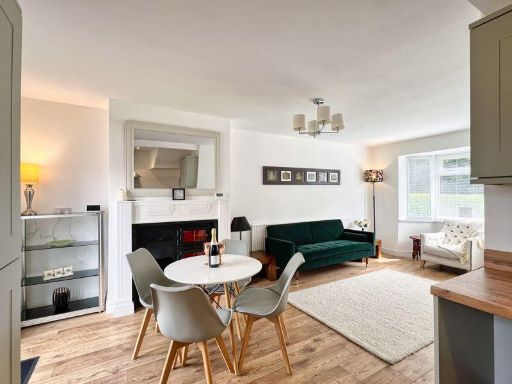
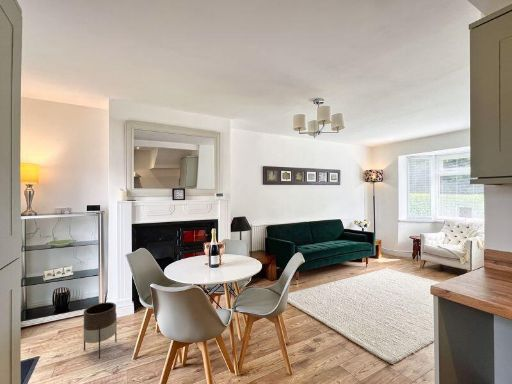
+ planter [82,301,117,360]
